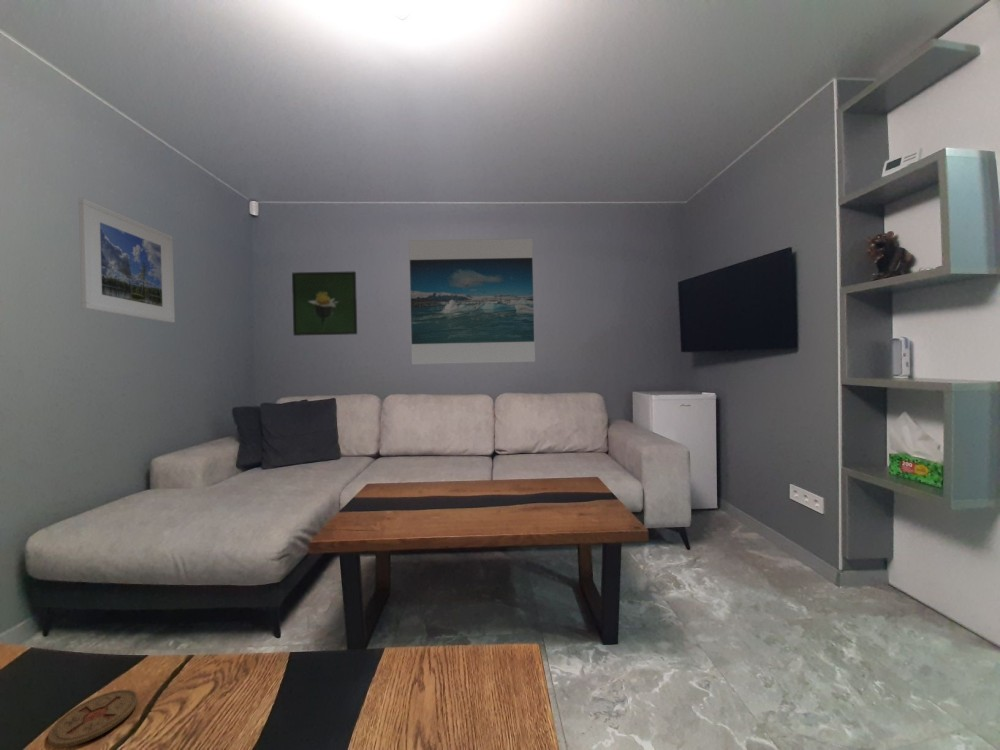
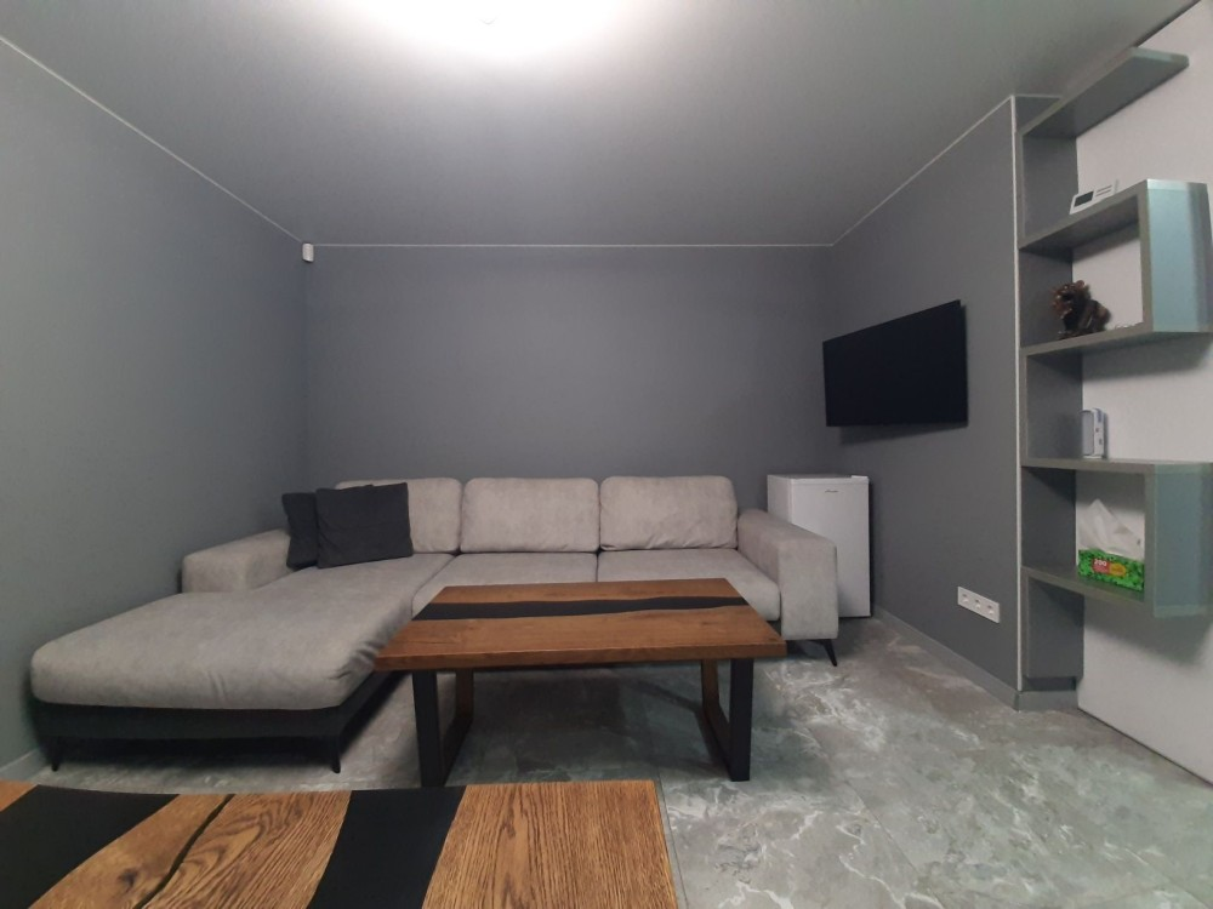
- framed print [78,198,176,323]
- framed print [291,270,358,337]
- coaster [47,689,139,748]
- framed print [408,237,536,366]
